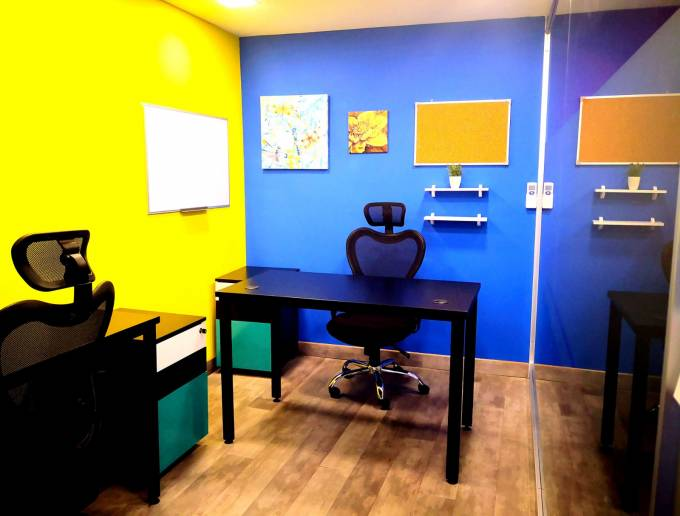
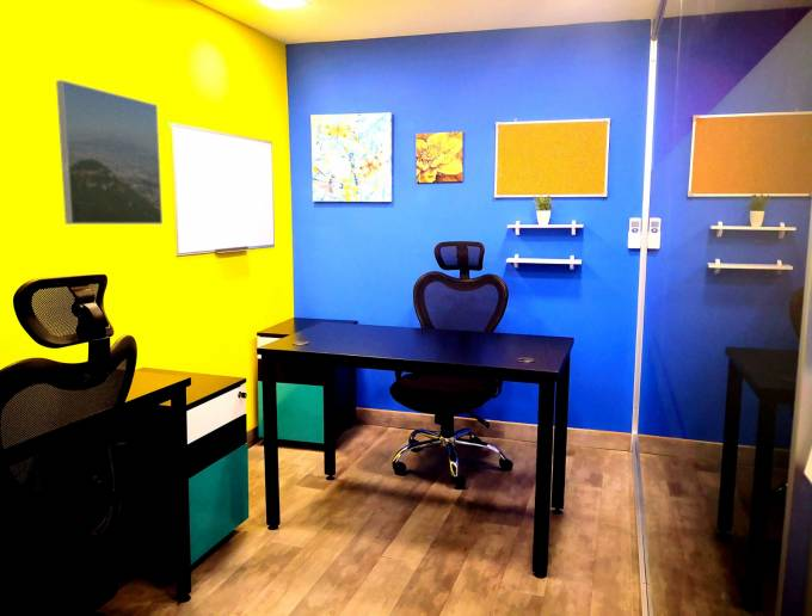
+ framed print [55,79,164,226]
